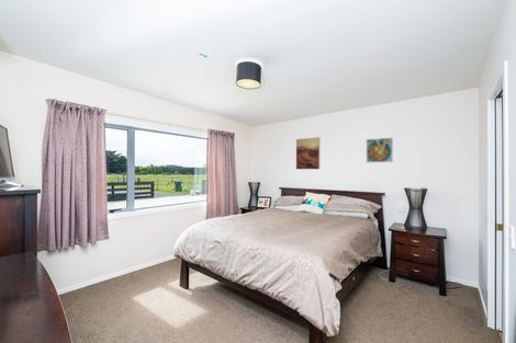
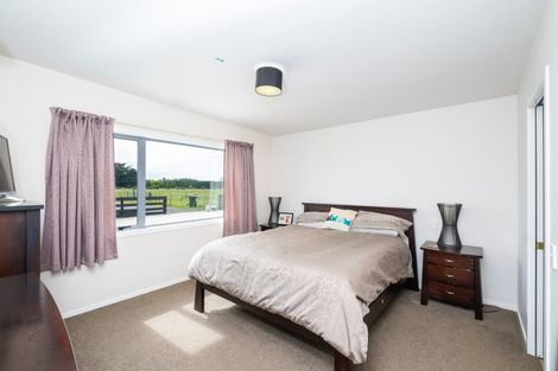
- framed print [366,137,394,163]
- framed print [295,136,321,170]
